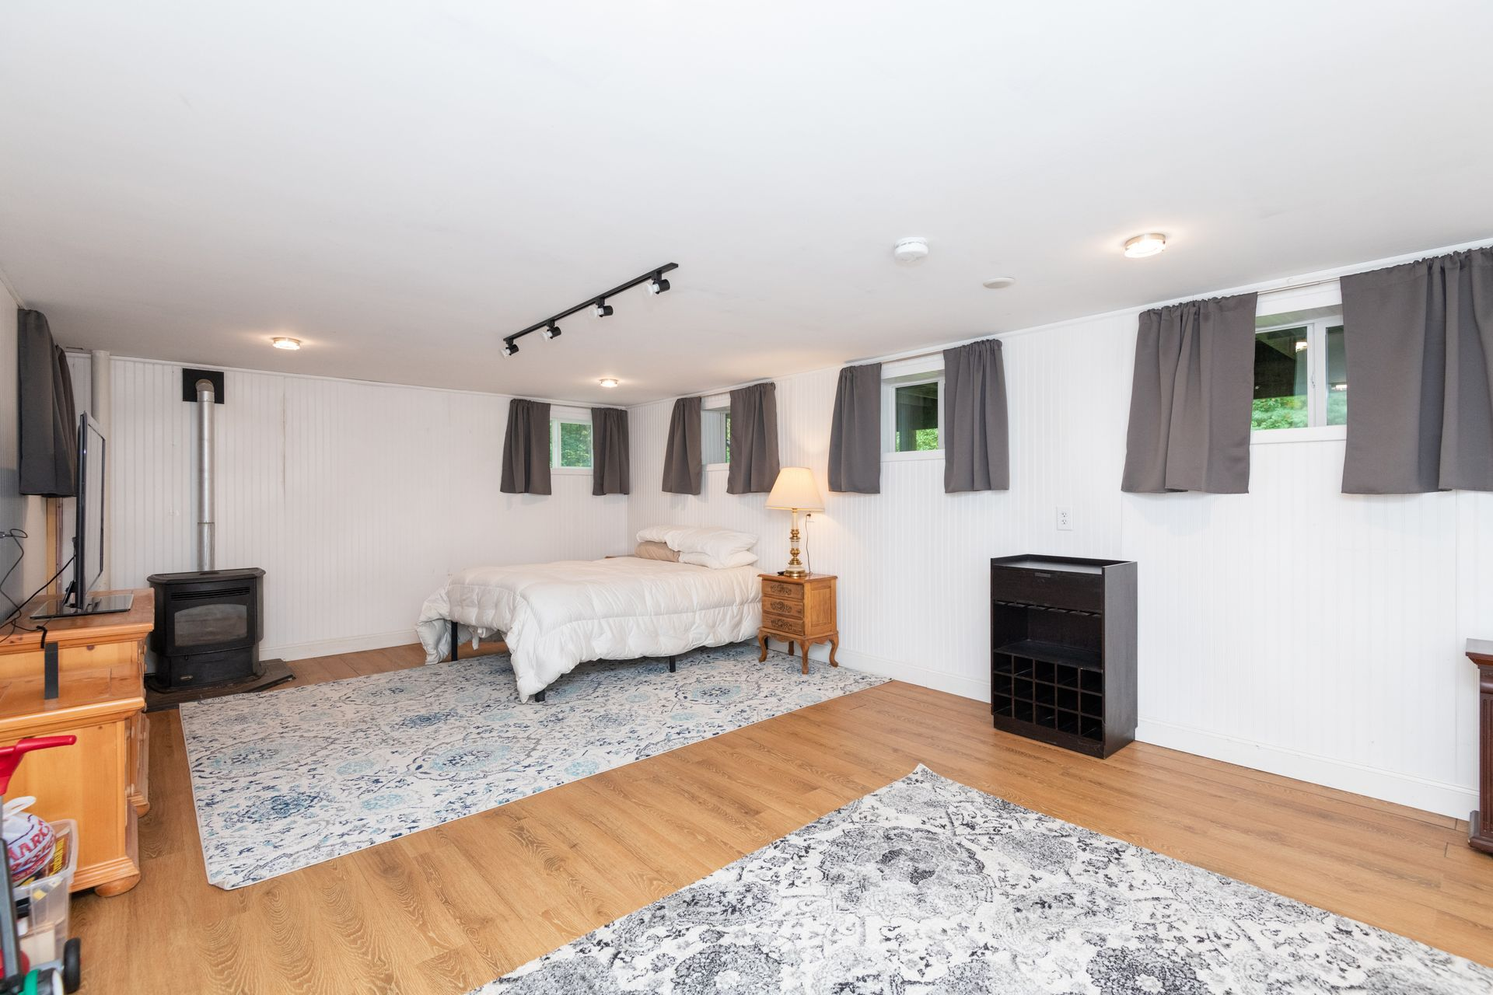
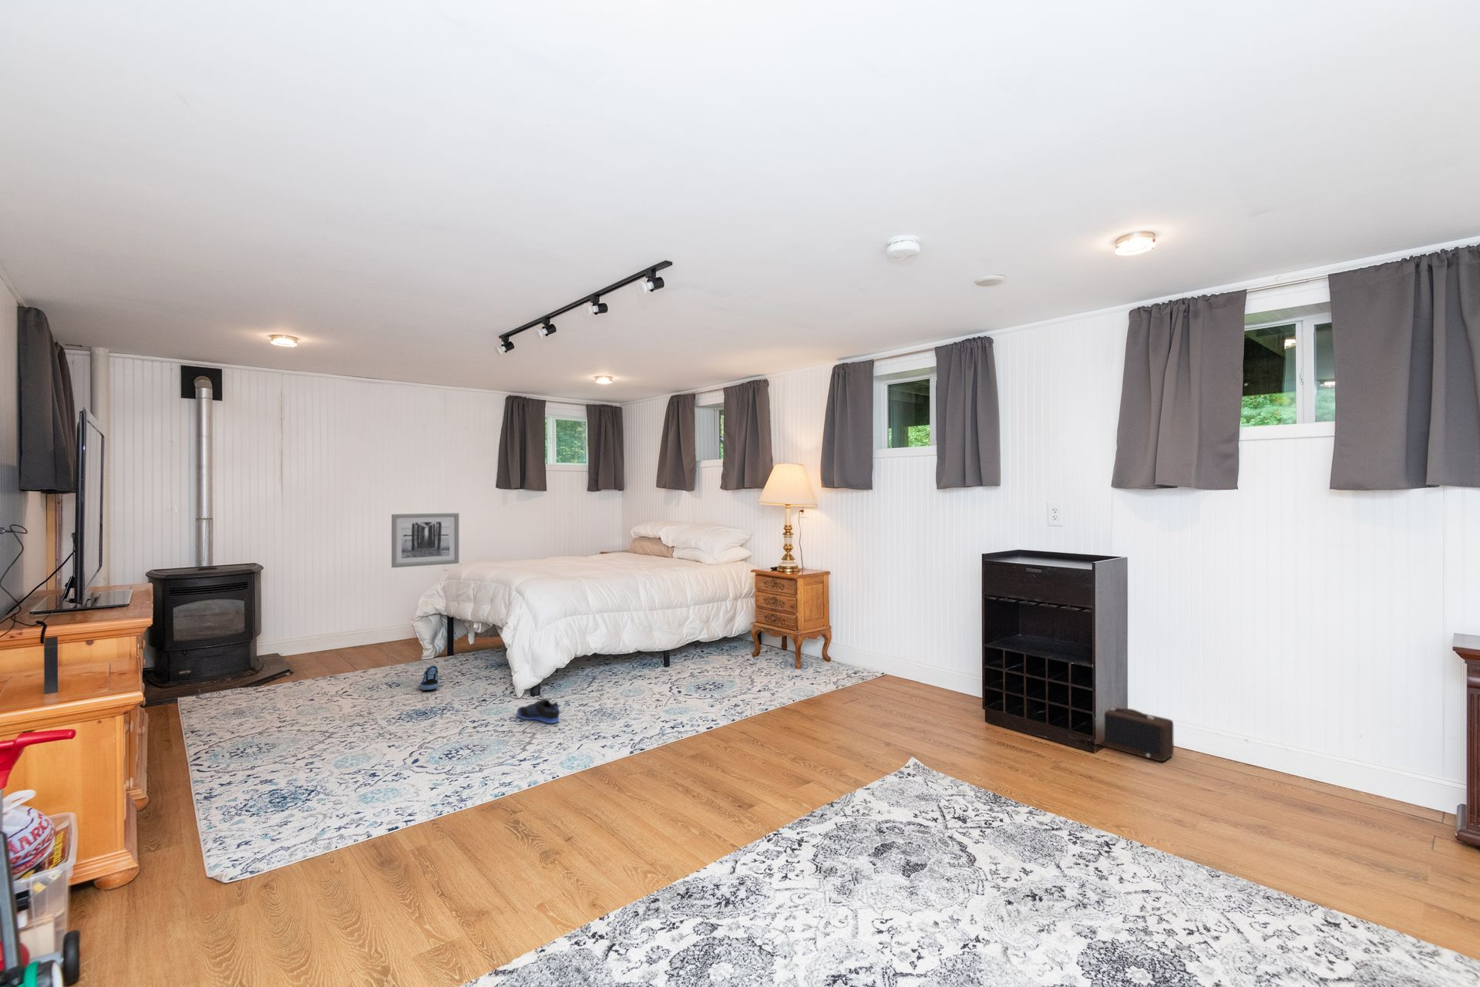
+ wall art [391,512,459,568]
+ speaker [1097,706,1175,762]
+ shoe [420,664,439,691]
+ sneaker [515,697,561,724]
